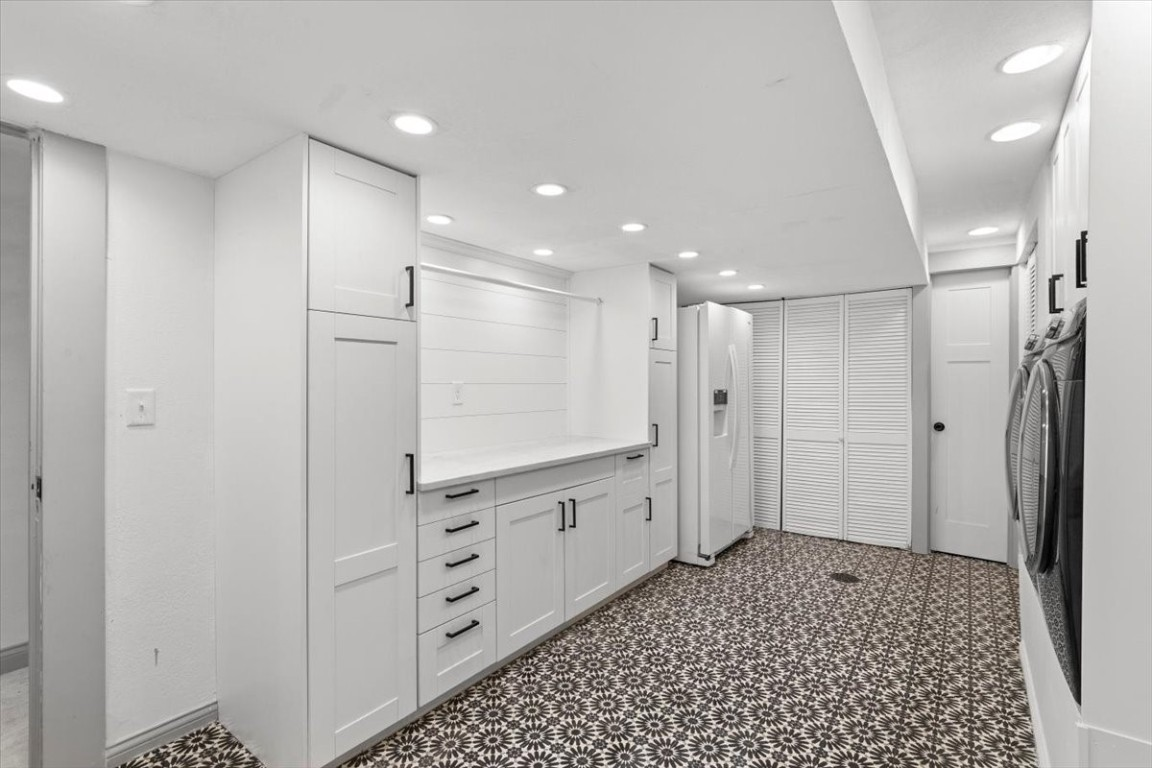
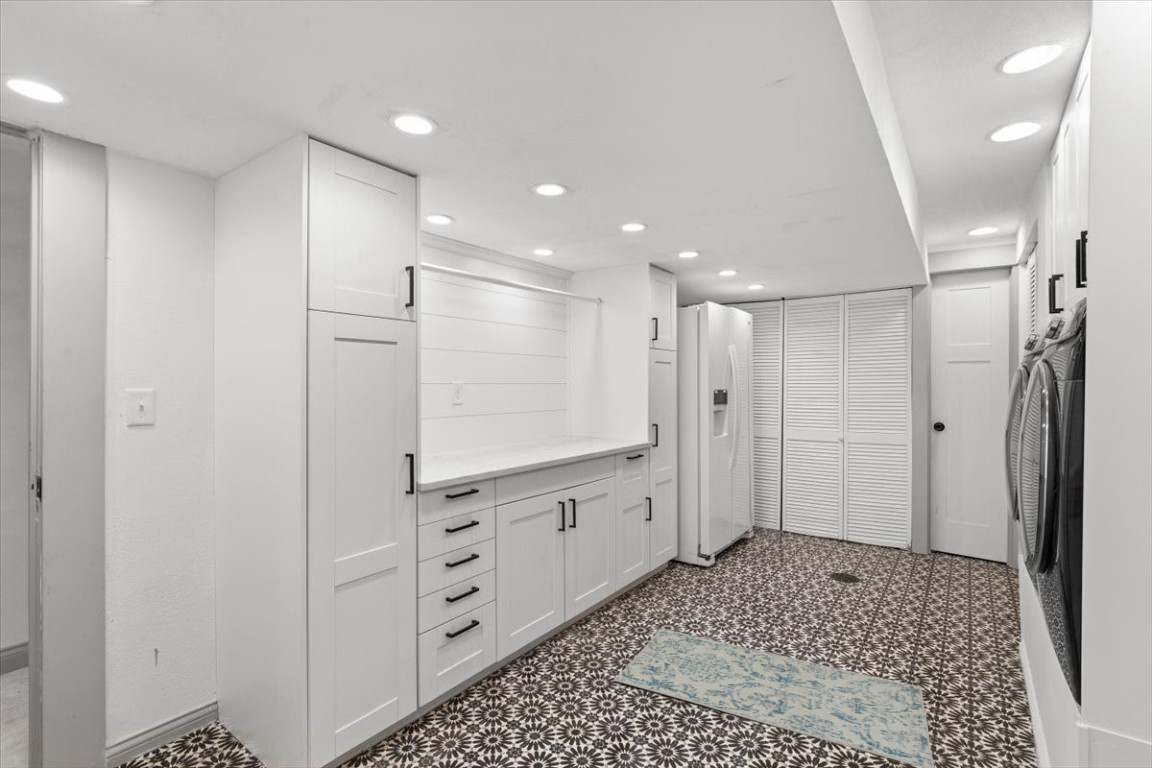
+ rug [614,627,936,768]
